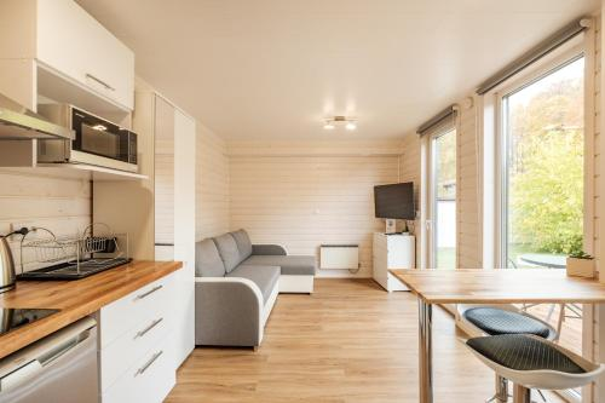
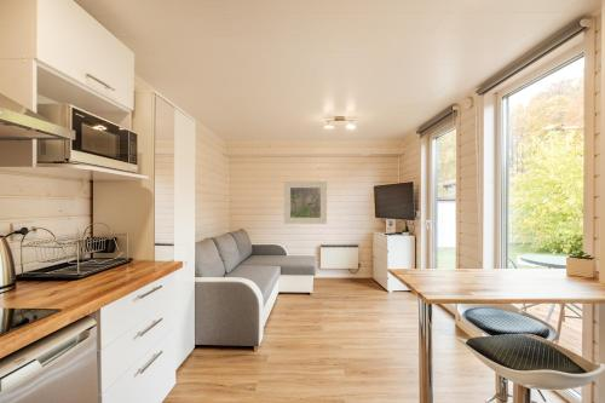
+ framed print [283,180,328,225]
